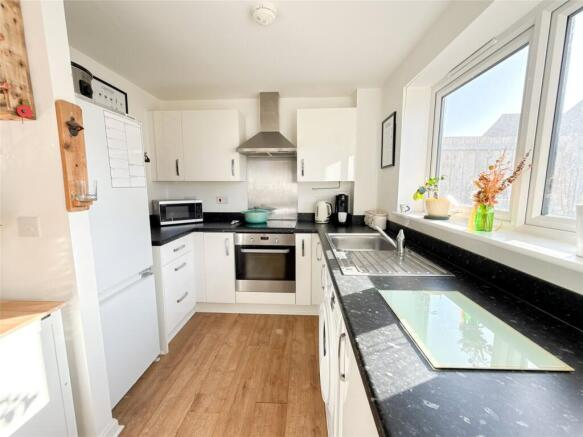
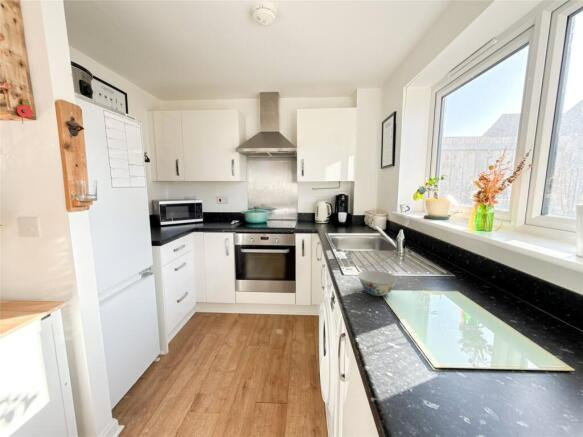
+ chinaware [357,269,398,297]
